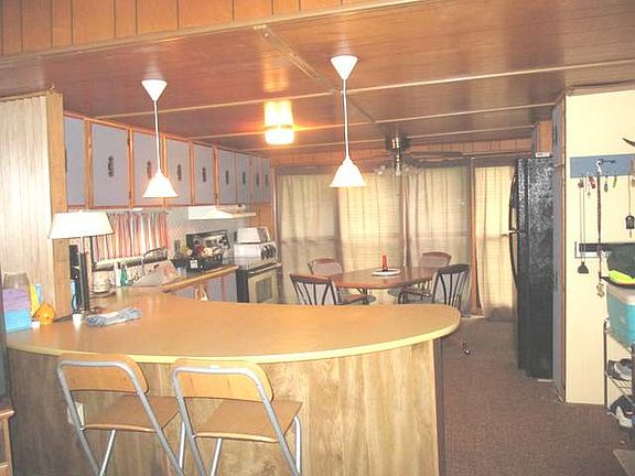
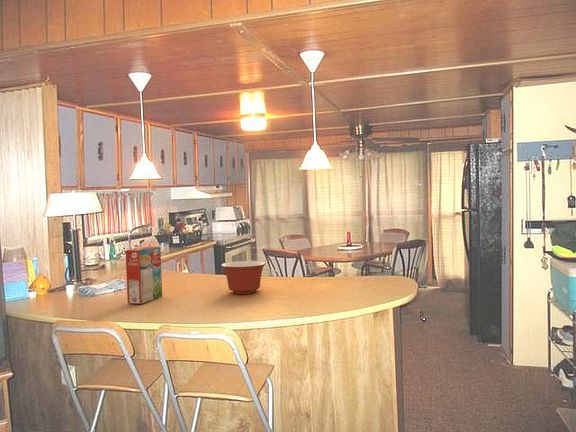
+ cereal box [125,246,163,305]
+ mixing bowl [220,260,267,295]
